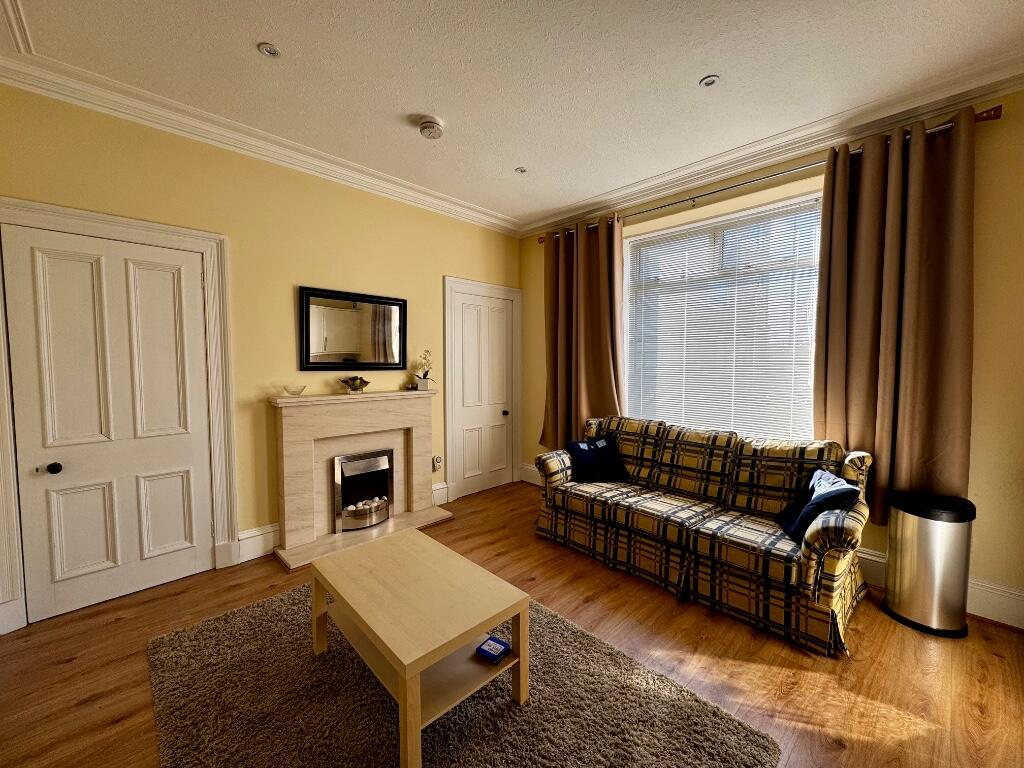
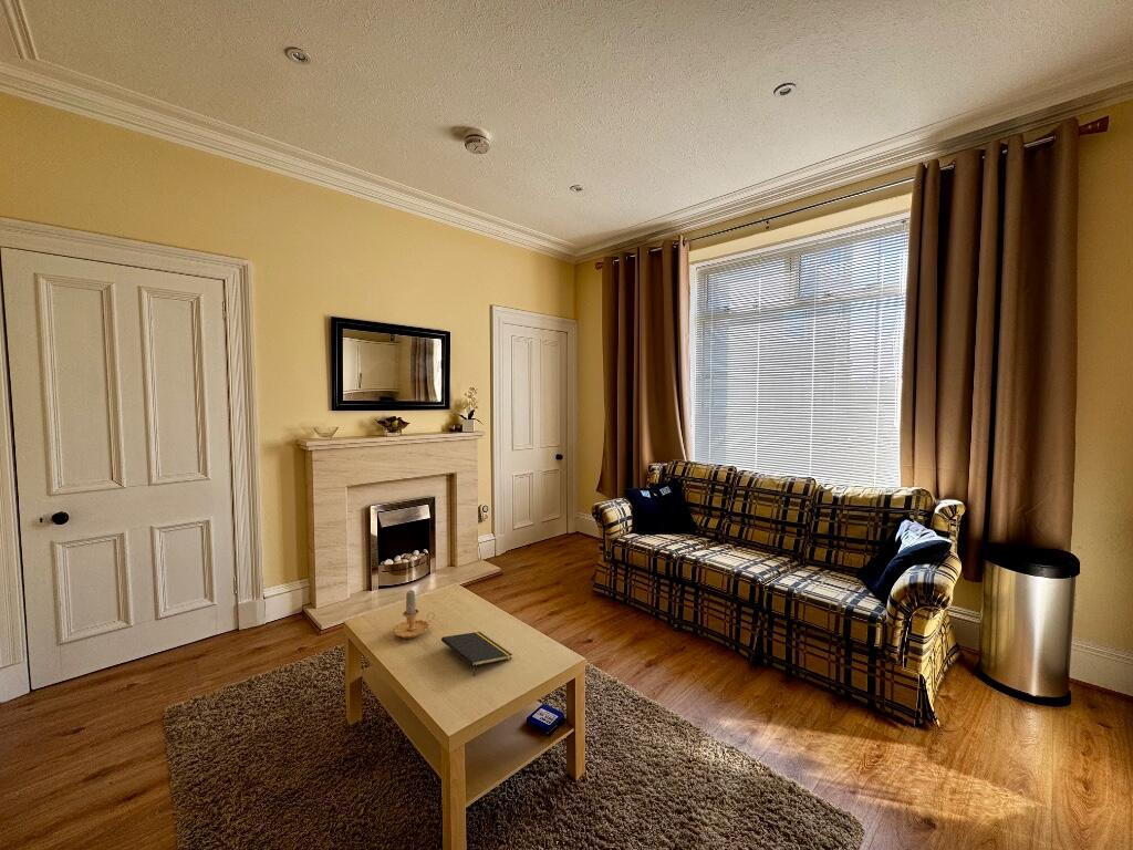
+ candle [392,590,436,639]
+ notepad [440,631,513,677]
